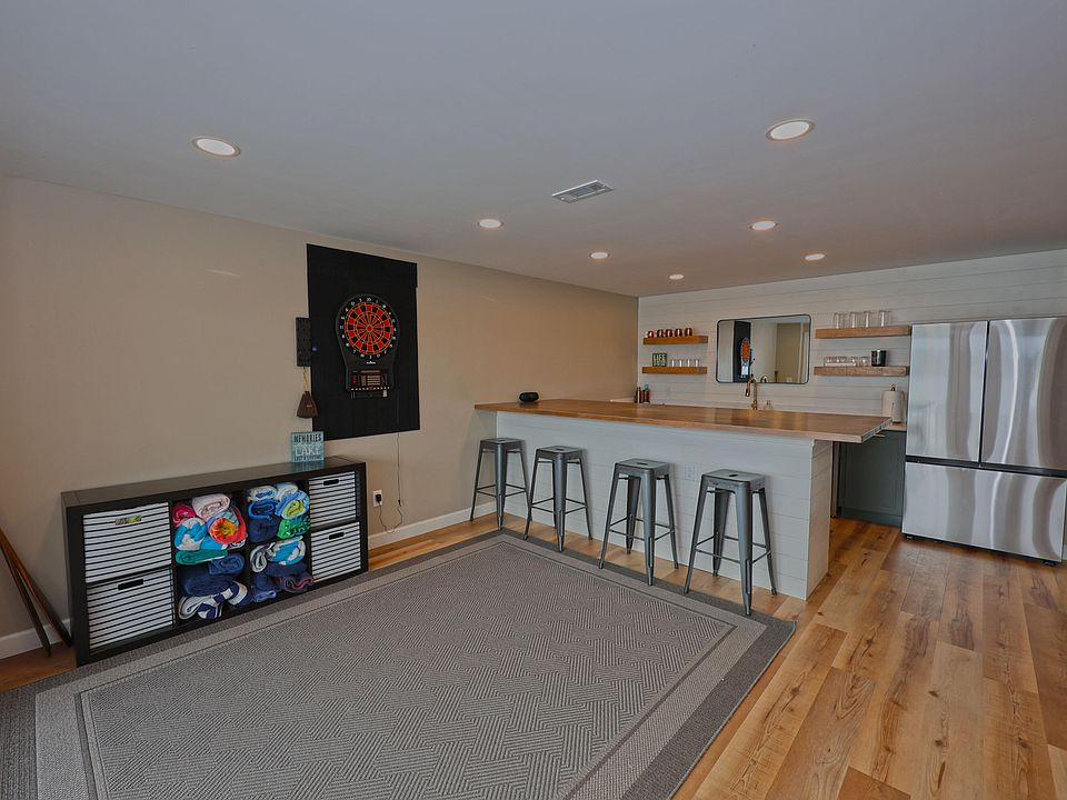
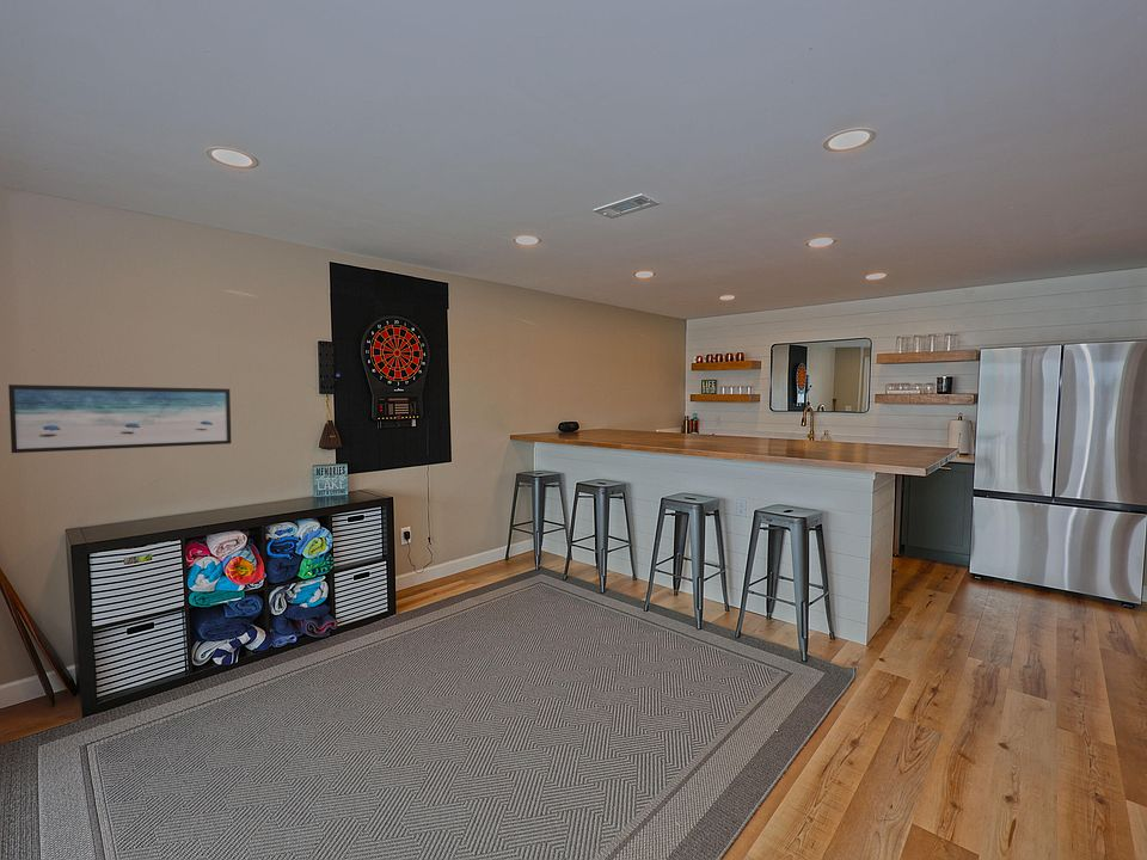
+ wall art [7,383,232,454]
